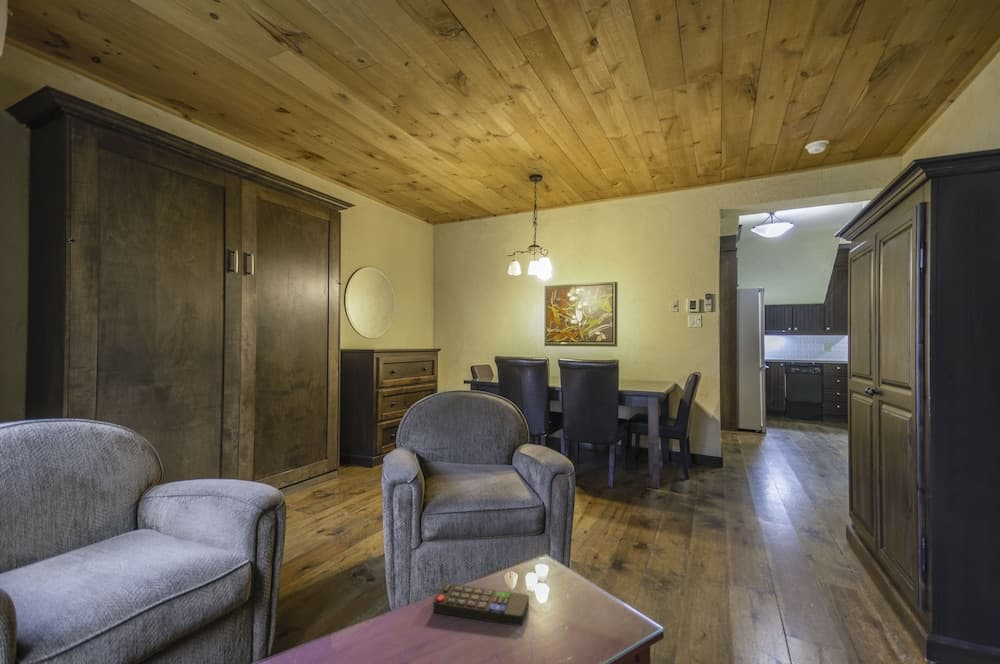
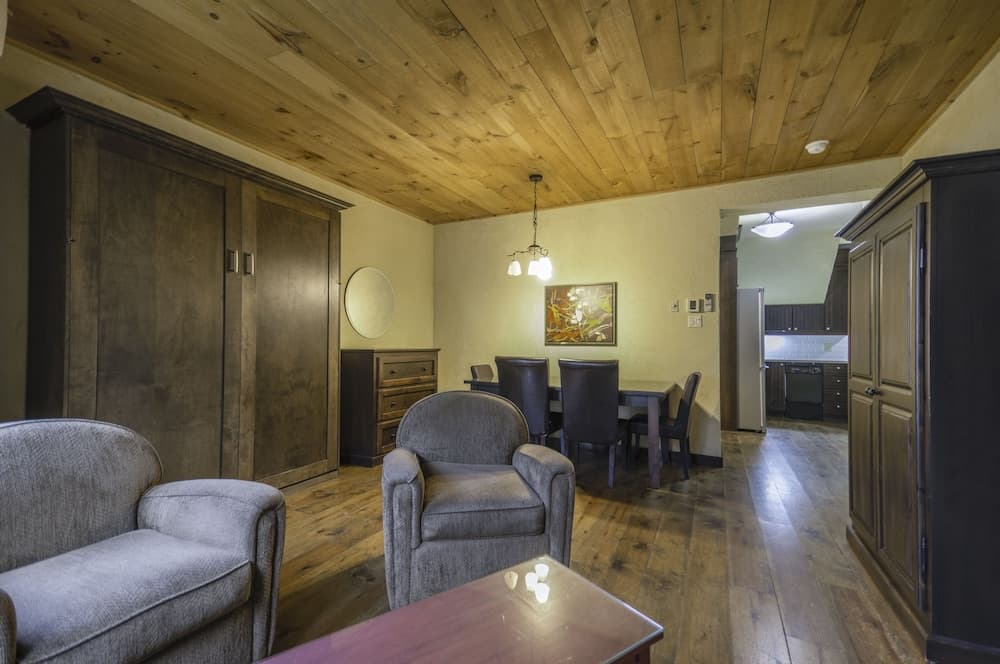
- remote control [432,582,530,627]
